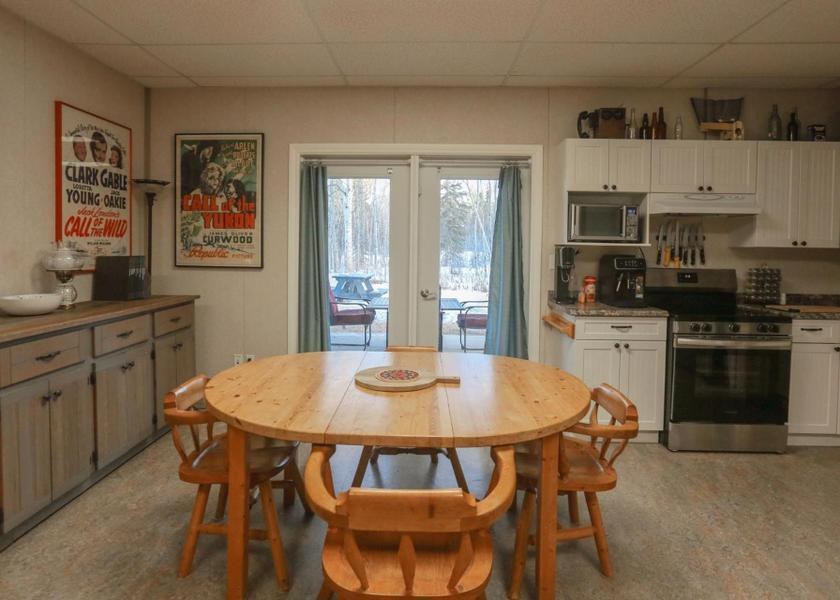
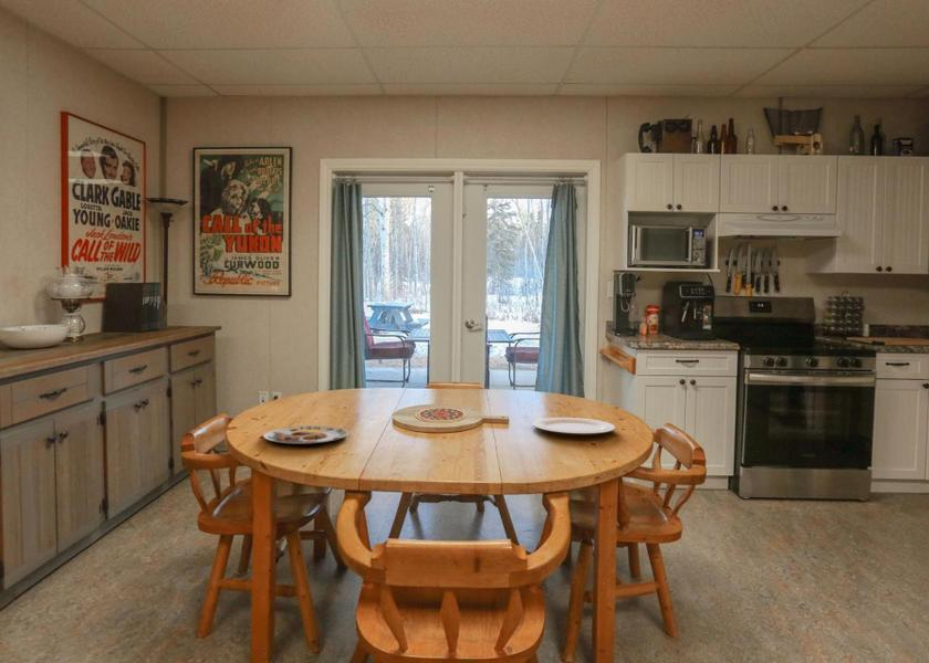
+ plate [262,424,349,445]
+ plate [531,417,617,436]
